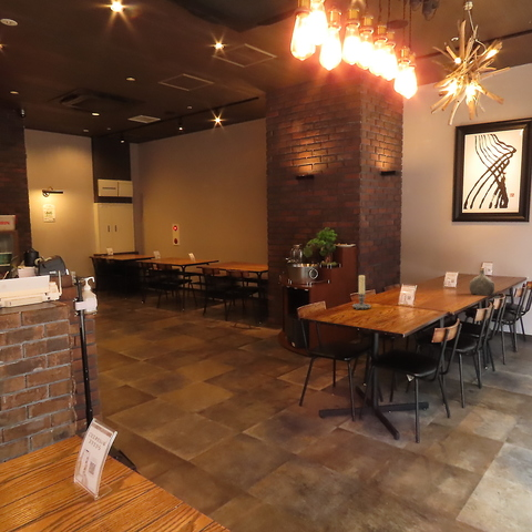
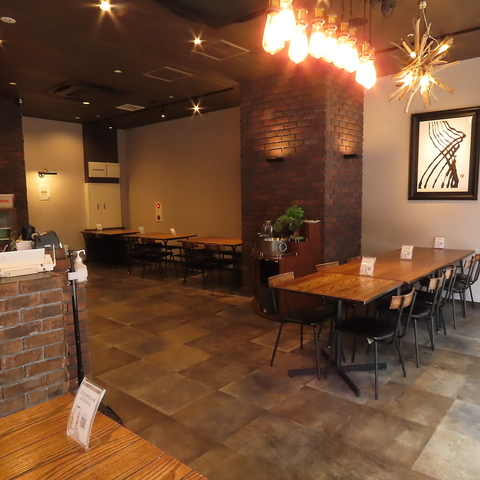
- candle holder [351,274,372,310]
- water jug [469,266,495,296]
